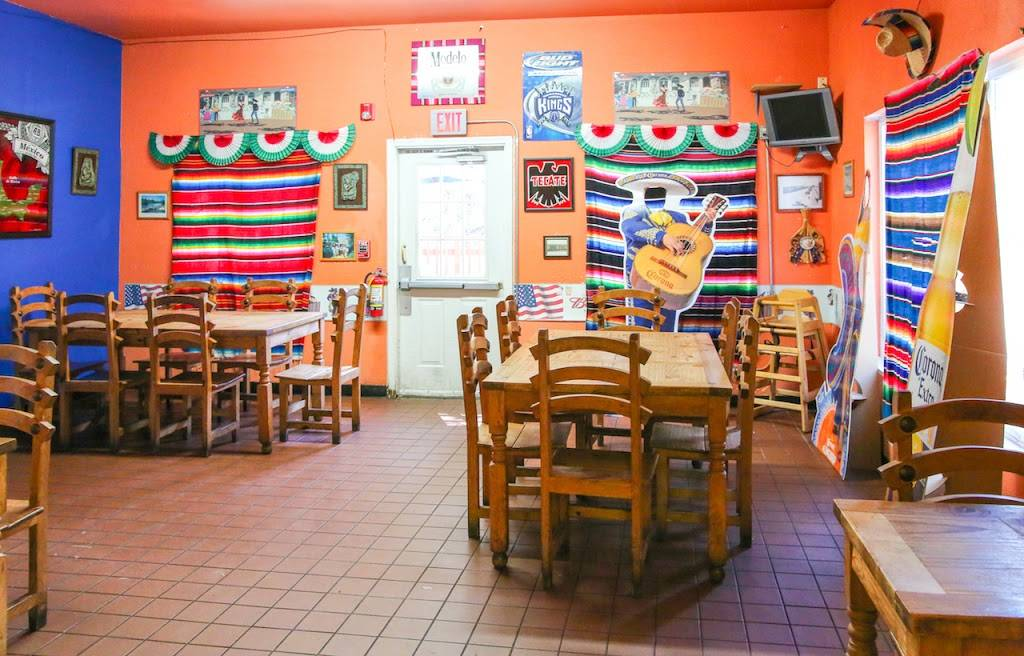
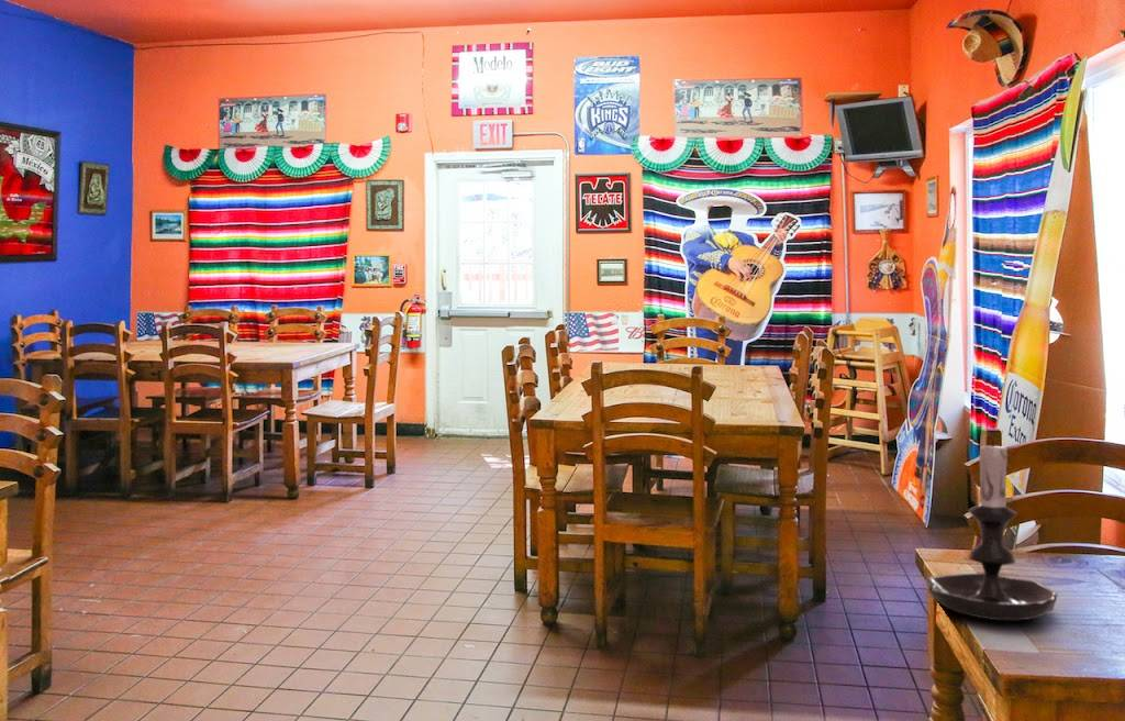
+ candle holder [925,432,1059,621]
